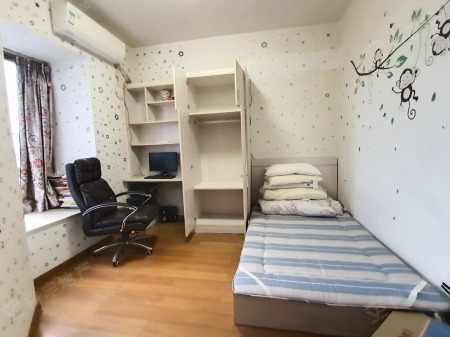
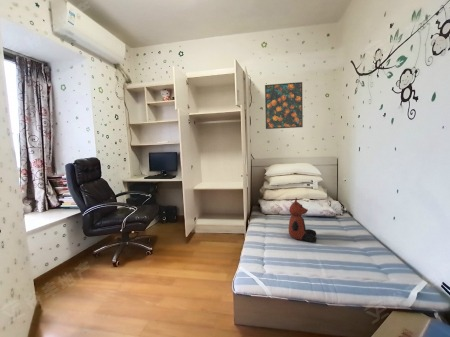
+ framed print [264,81,304,130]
+ teddy bear [288,197,318,243]
